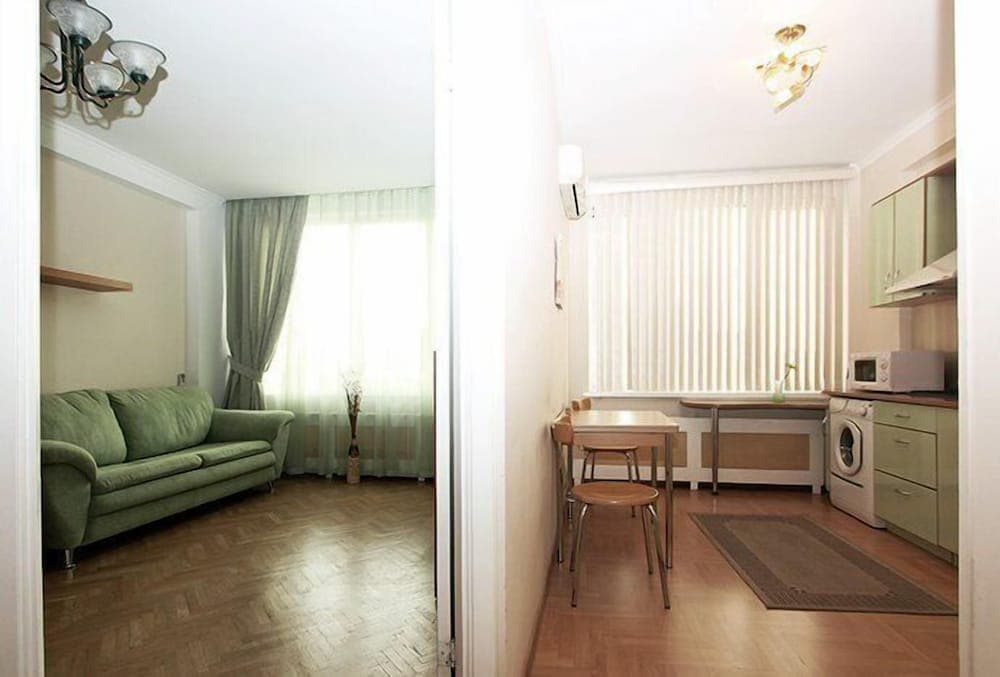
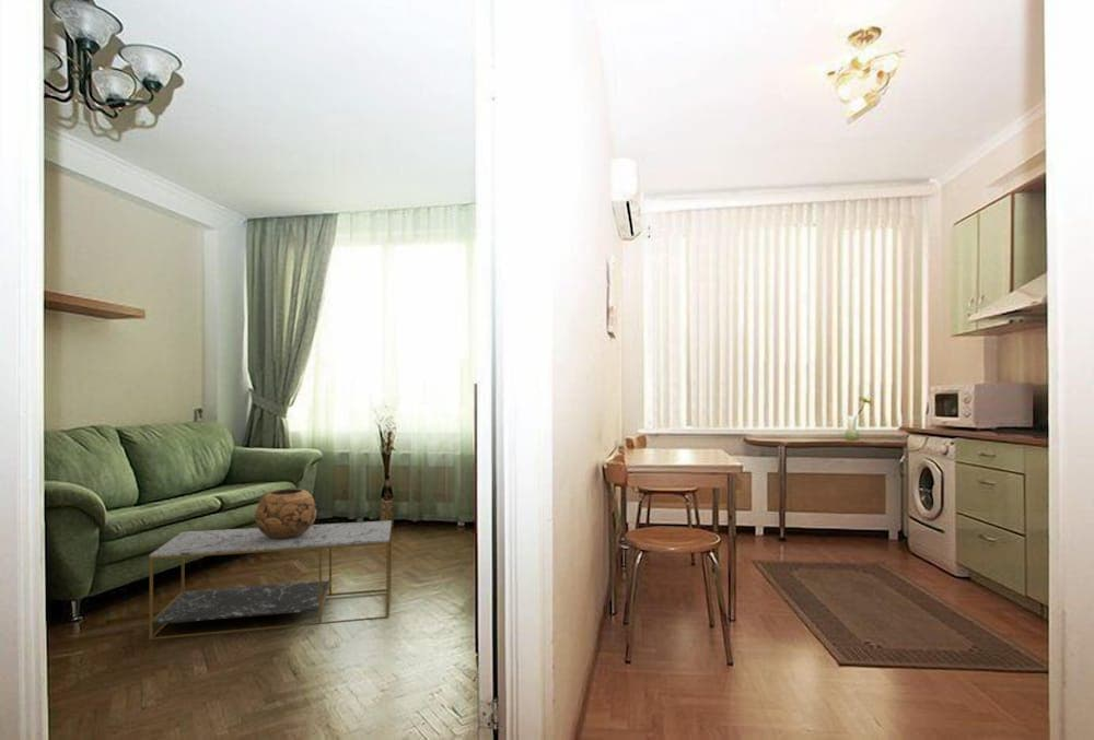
+ decorative bowl [254,488,317,539]
+ coffee table [149,519,393,641]
